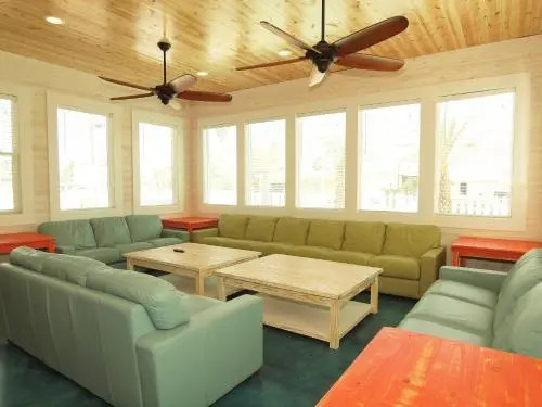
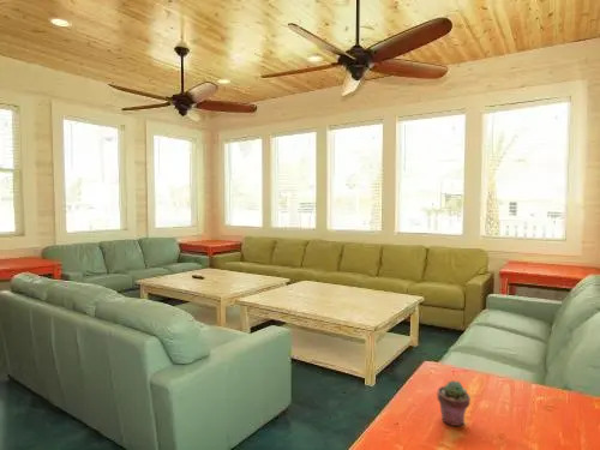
+ potted succulent [437,379,472,427]
